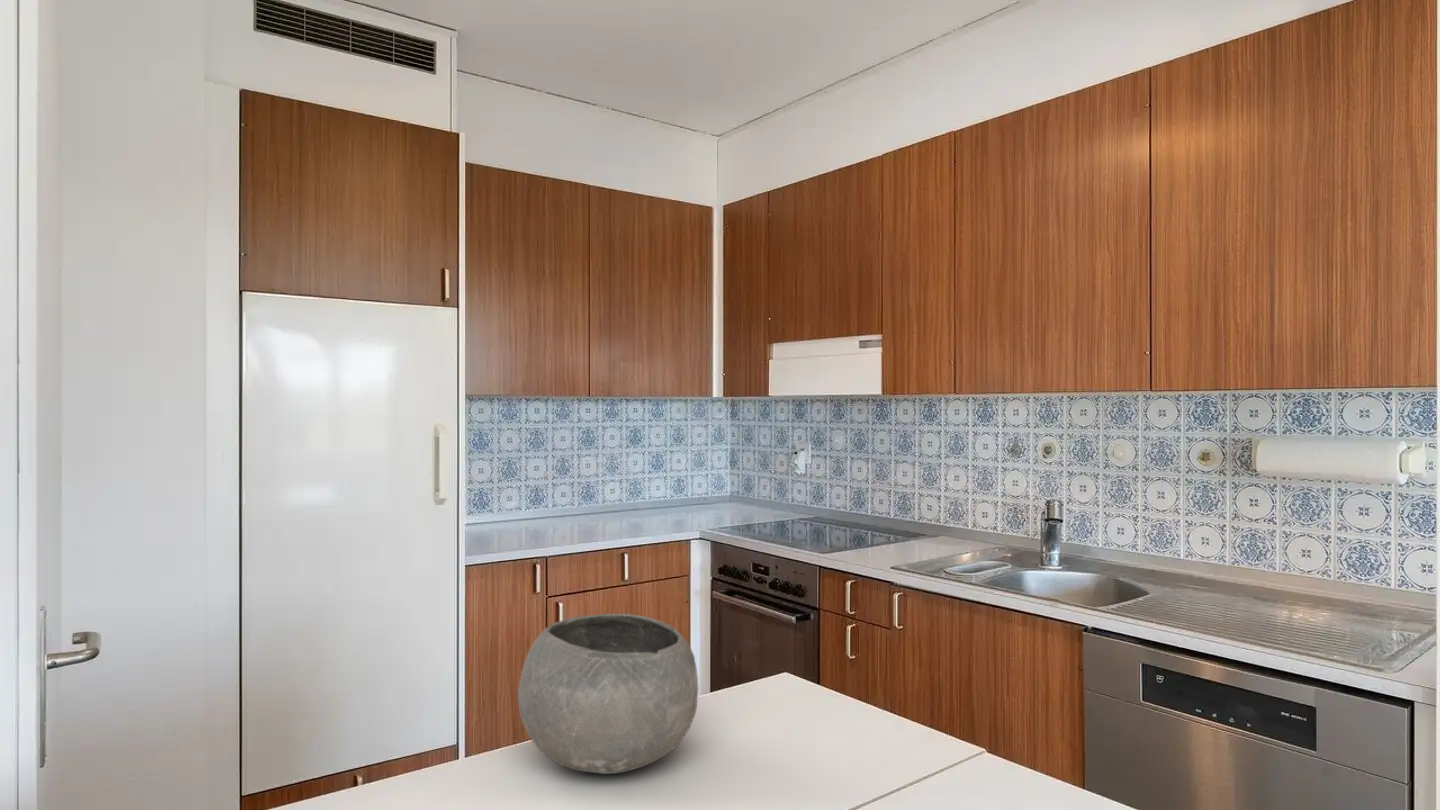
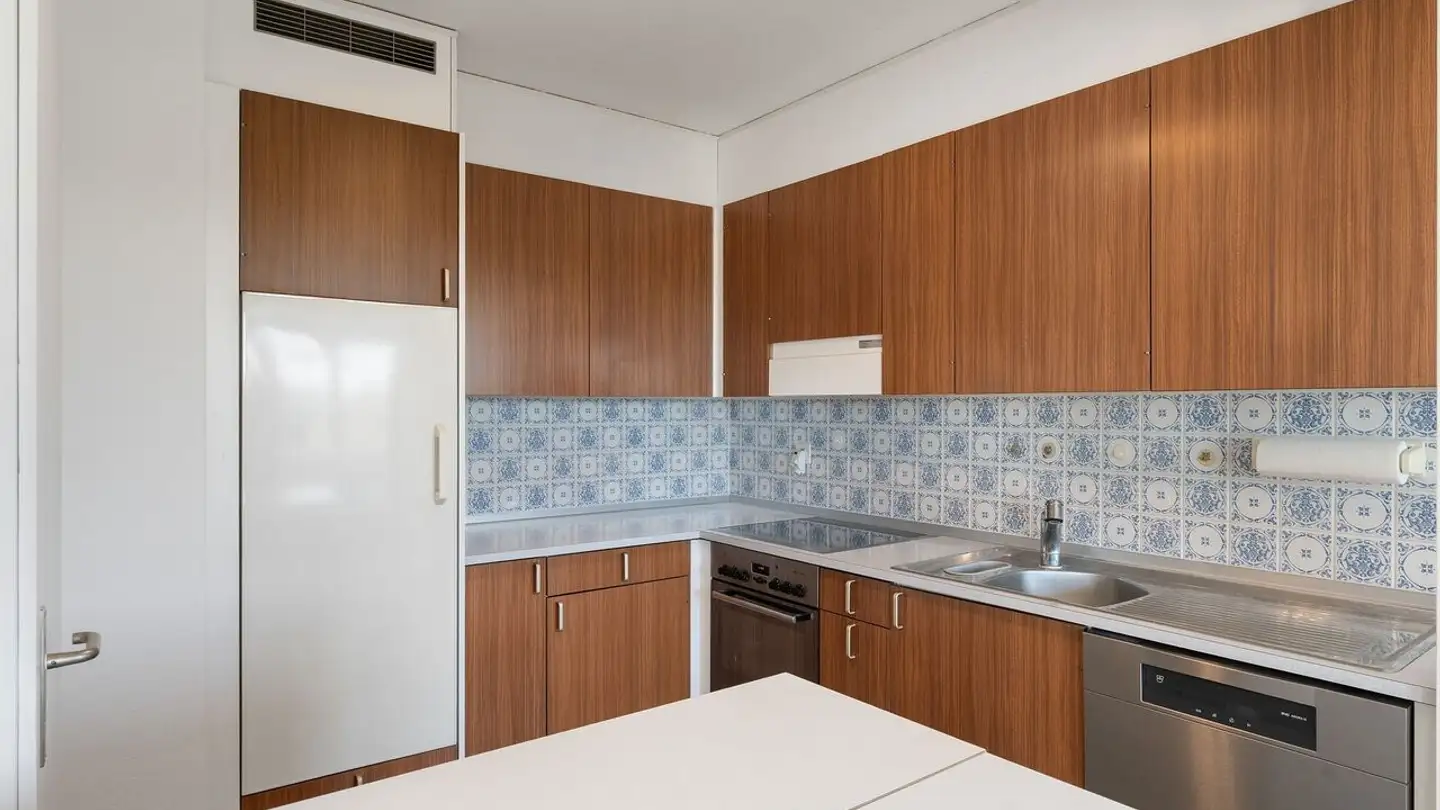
- bowl [517,613,700,775]
